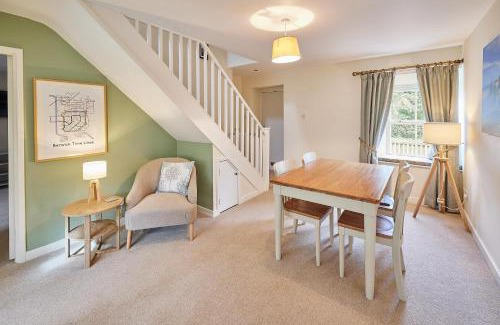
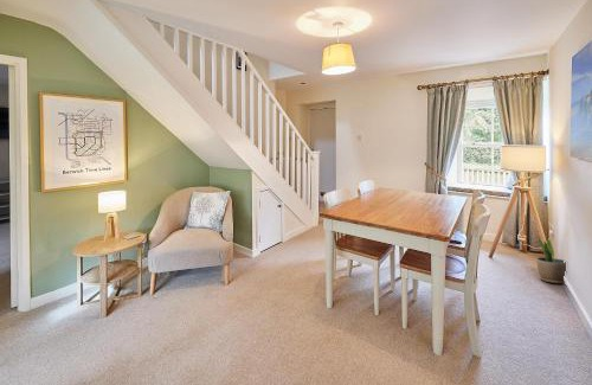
+ potted plant [535,237,567,284]
